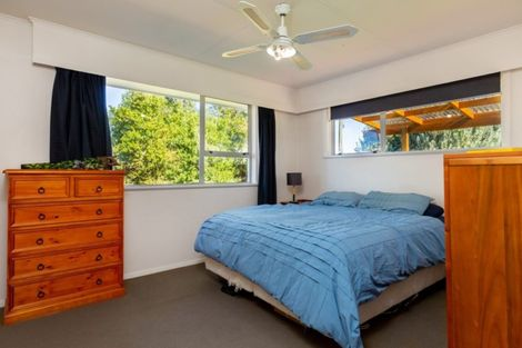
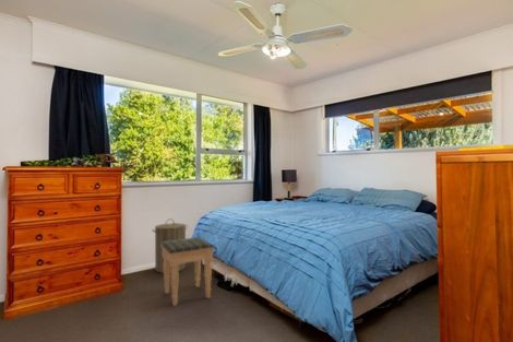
+ laundry hamper [151,217,189,274]
+ footstool [160,236,215,307]
